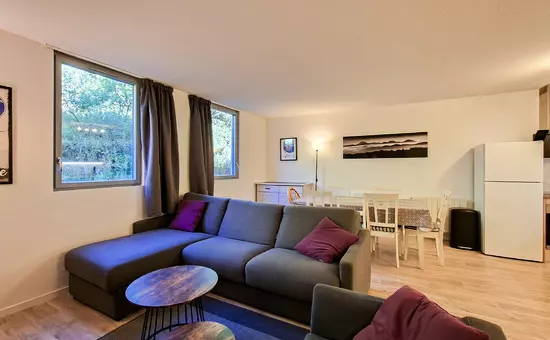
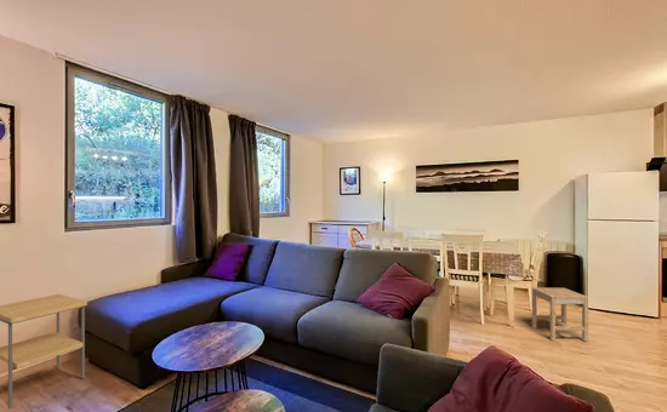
+ stool [531,286,589,343]
+ side table [0,293,89,410]
